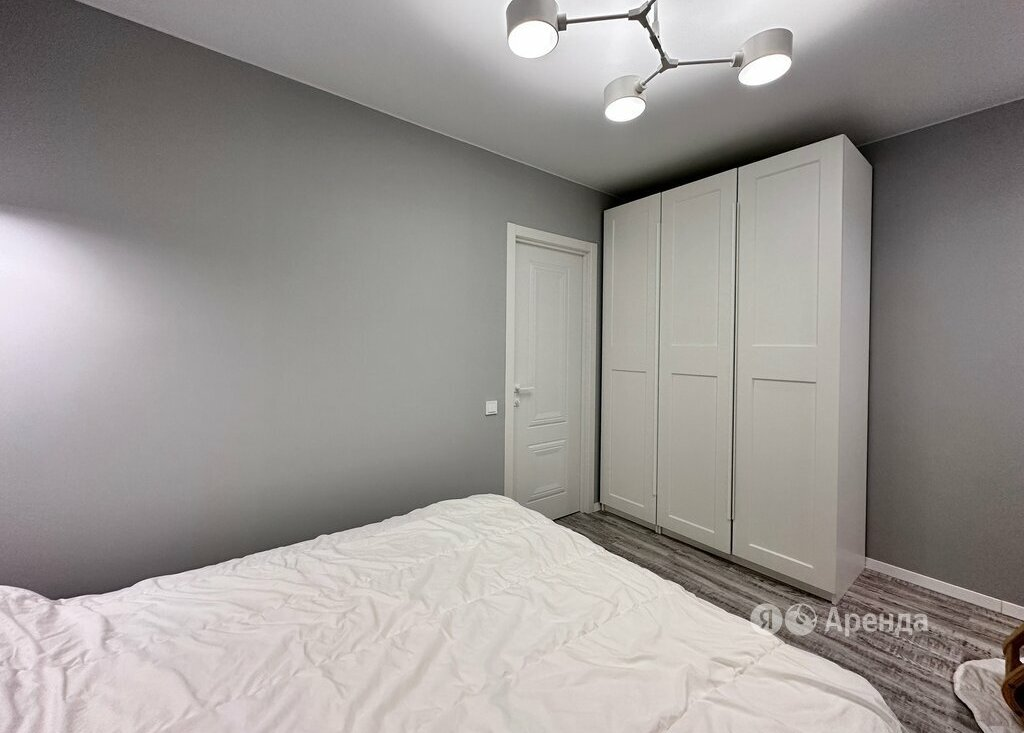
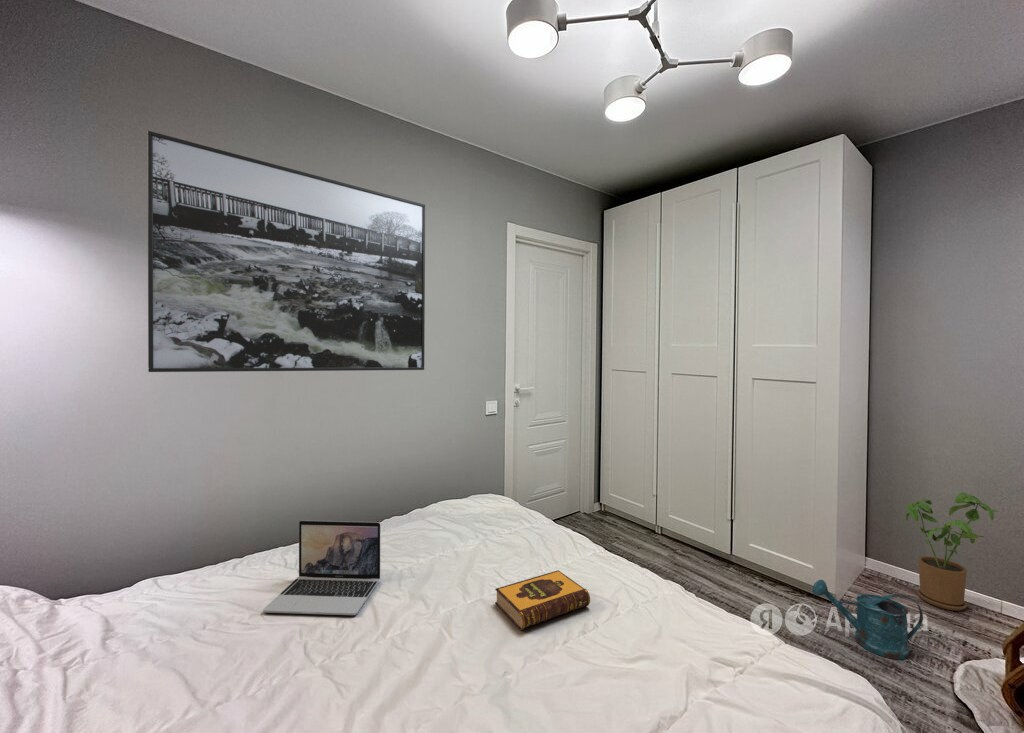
+ laptop [262,519,381,616]
+ watering can [812,579,924,661]
+ house plant [905,492,1000,612]
+ hardback book [494,569,591,631]
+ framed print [147,130,426,373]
